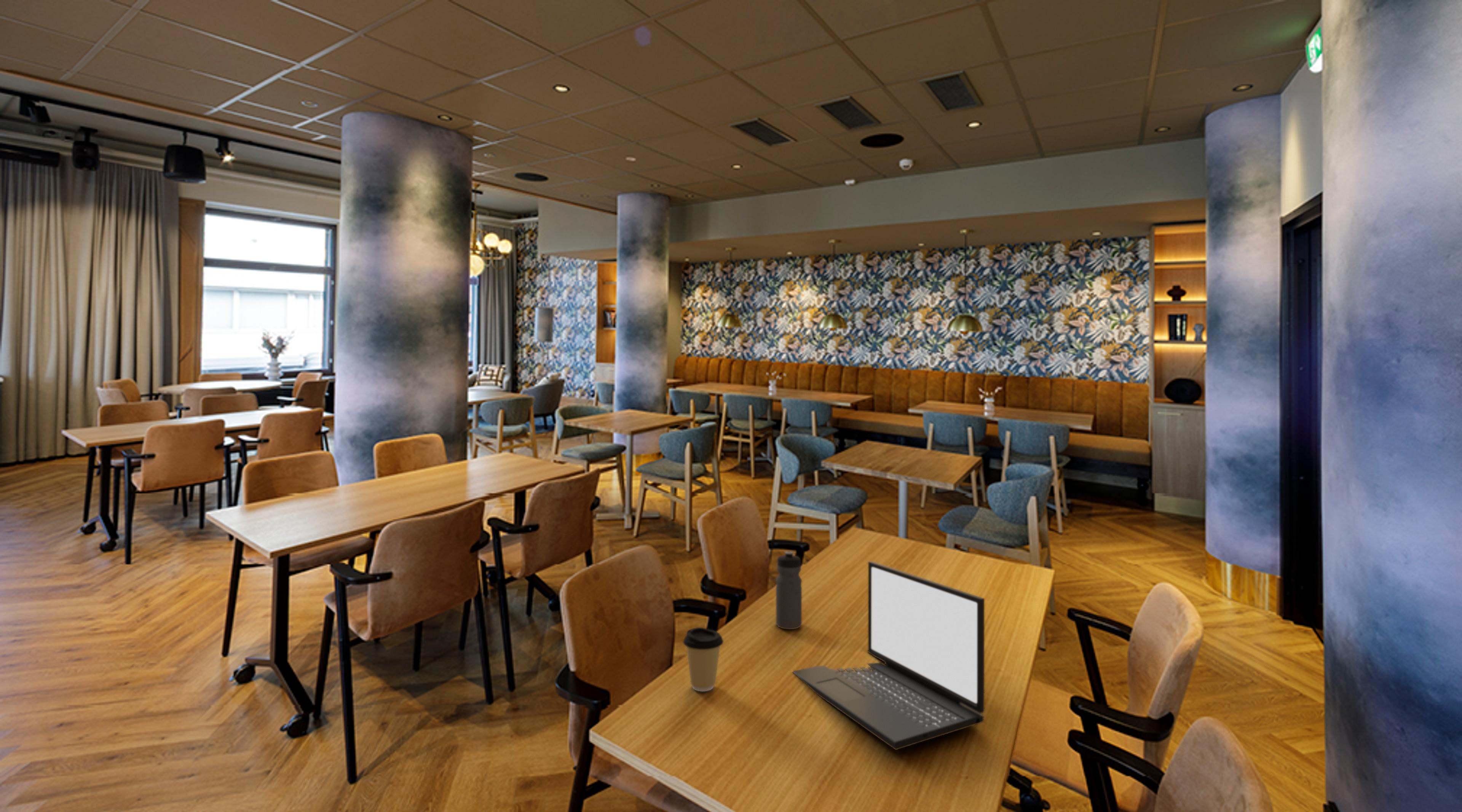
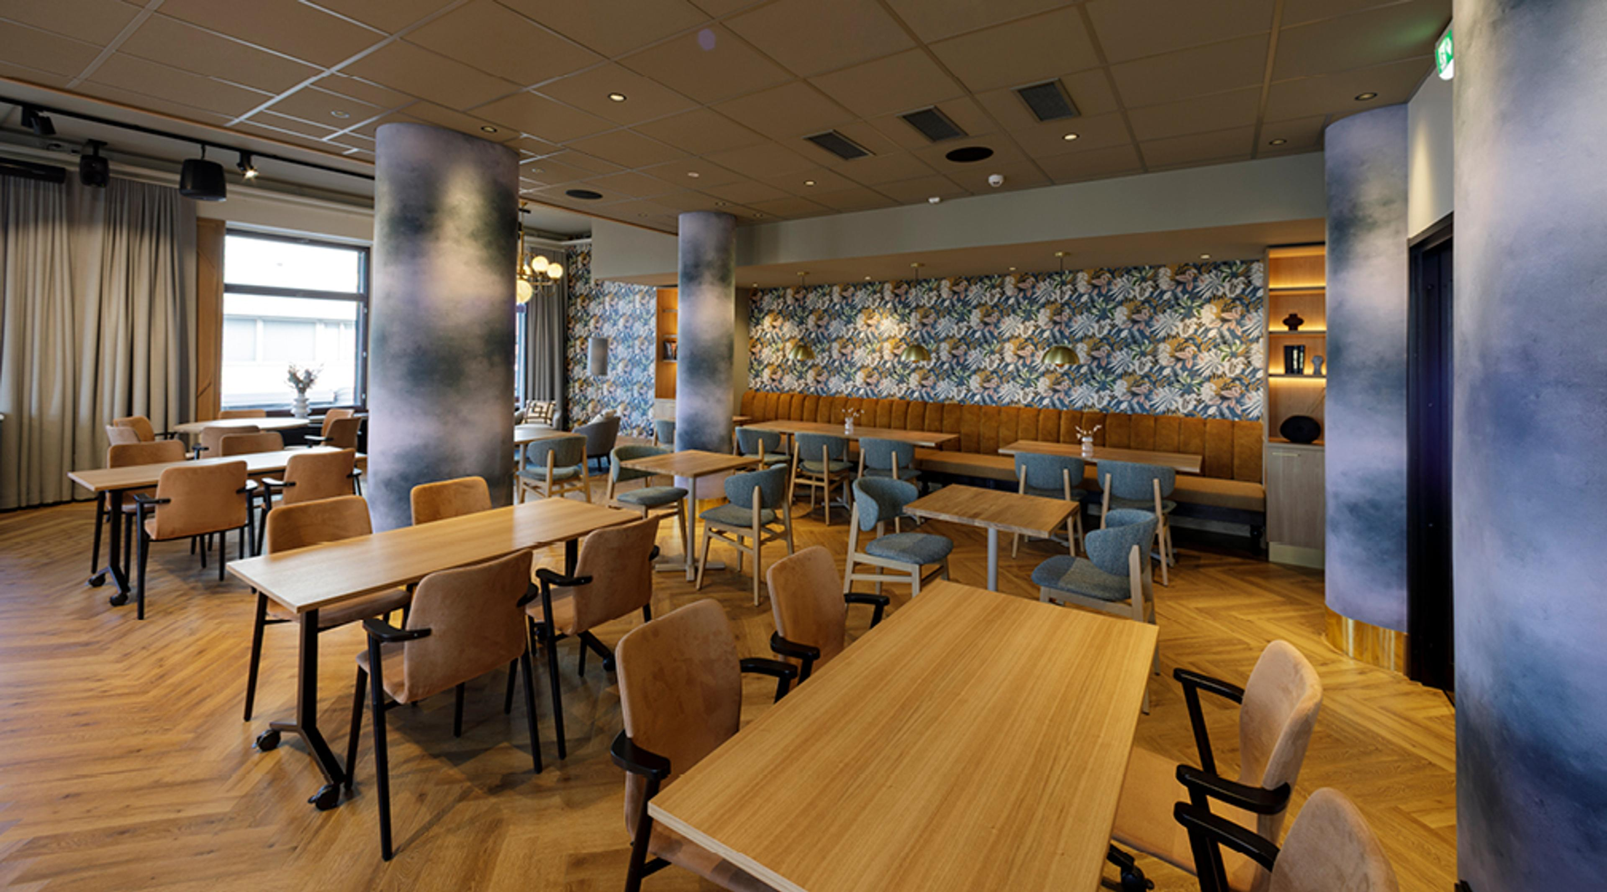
- coffee cup [683,627,724,692]
- laptop [792,561,985,751]
- water bottle [775,551,802,630]
